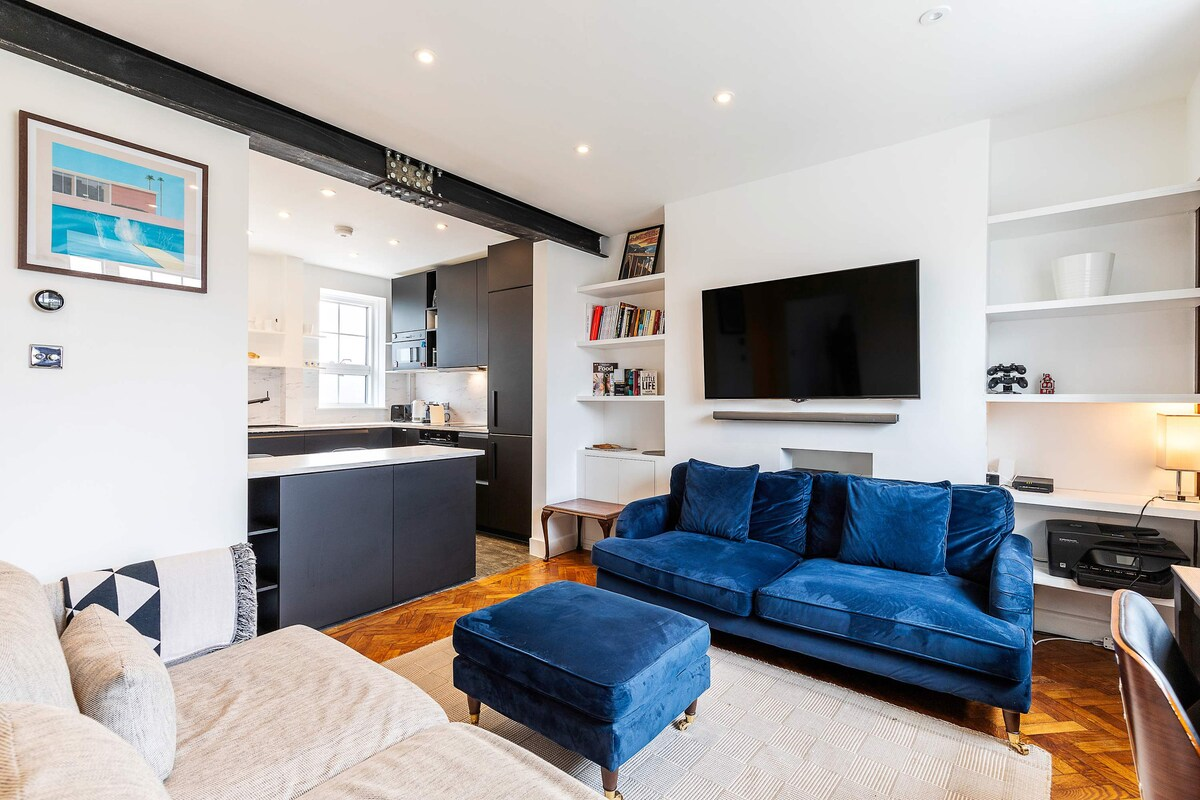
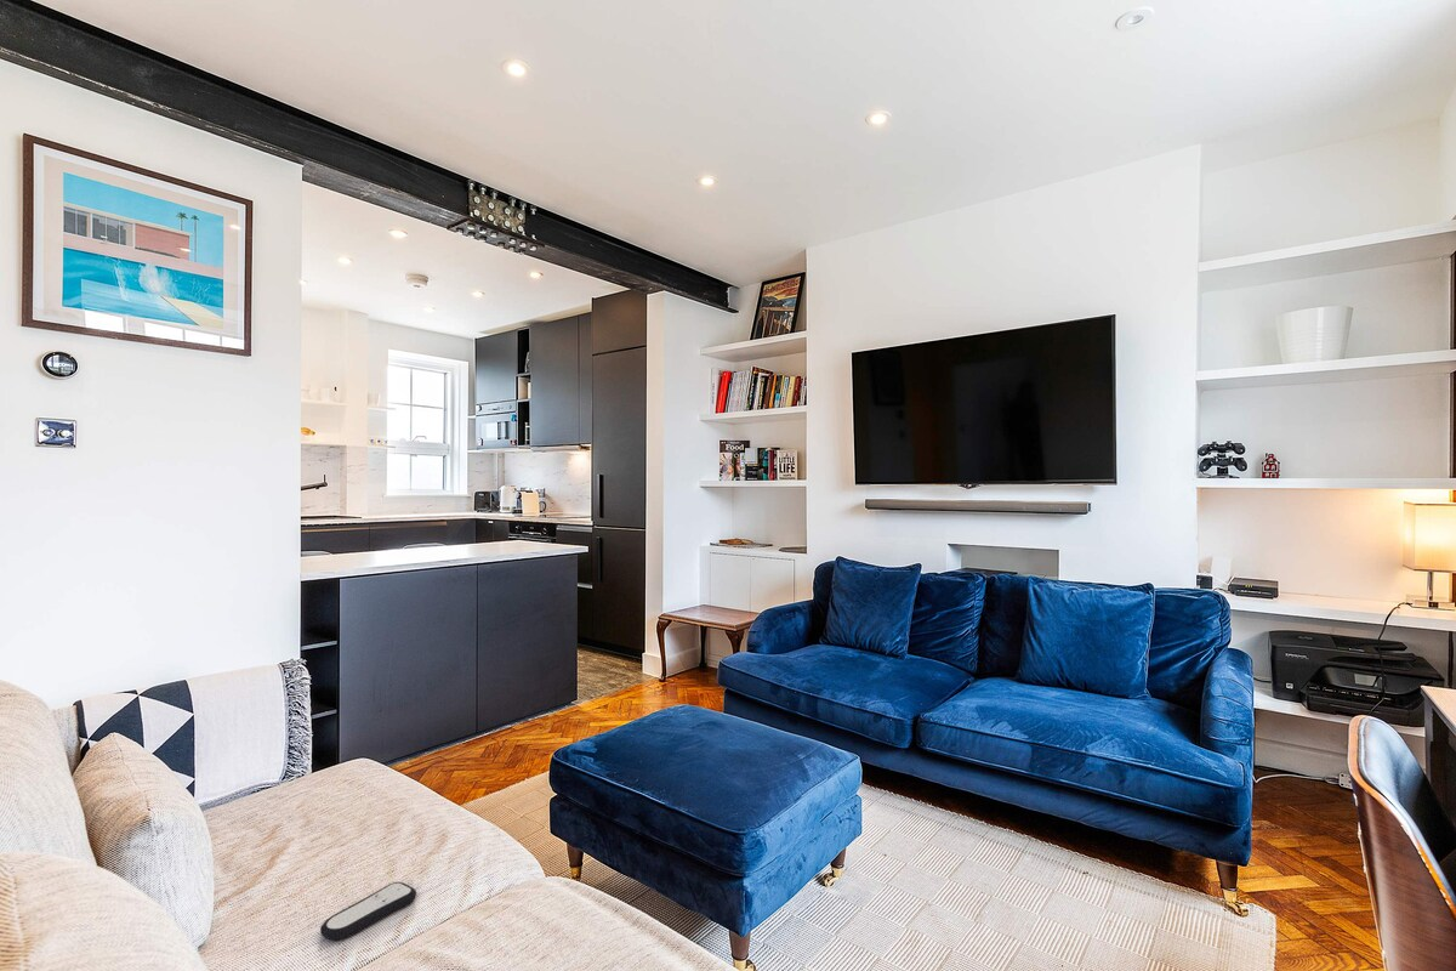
+ remote control [319,881,417,942]
